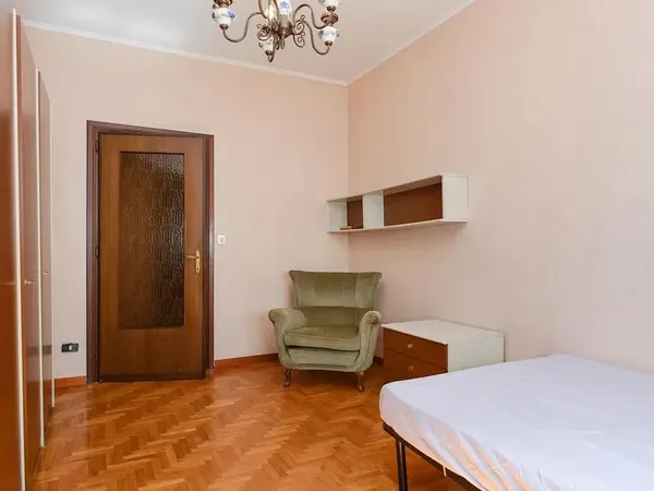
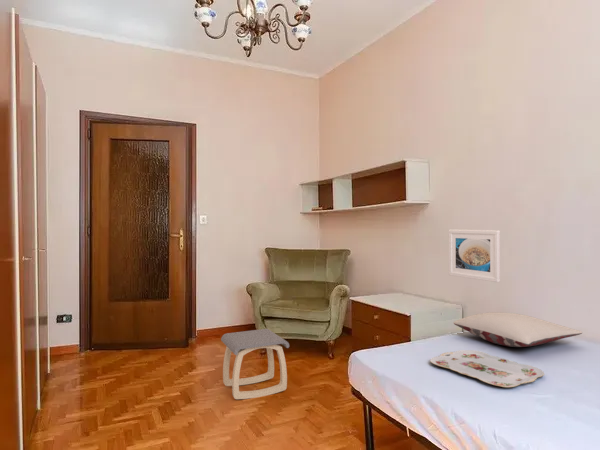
+ pillow [452,311,583,348]
+ stool [220,328,290,400]
+ serving tray [429,349,545,388]
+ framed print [448,229,501,283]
